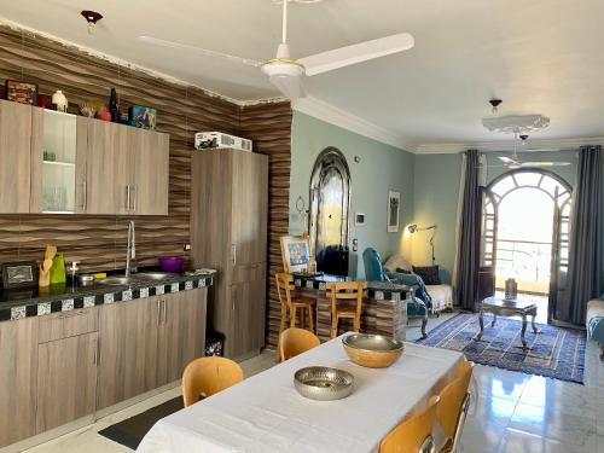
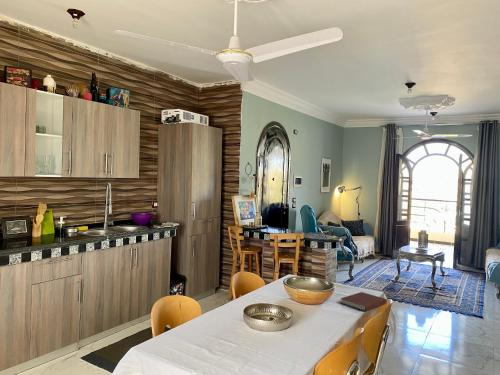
+ notebook [340,291,388,312]
